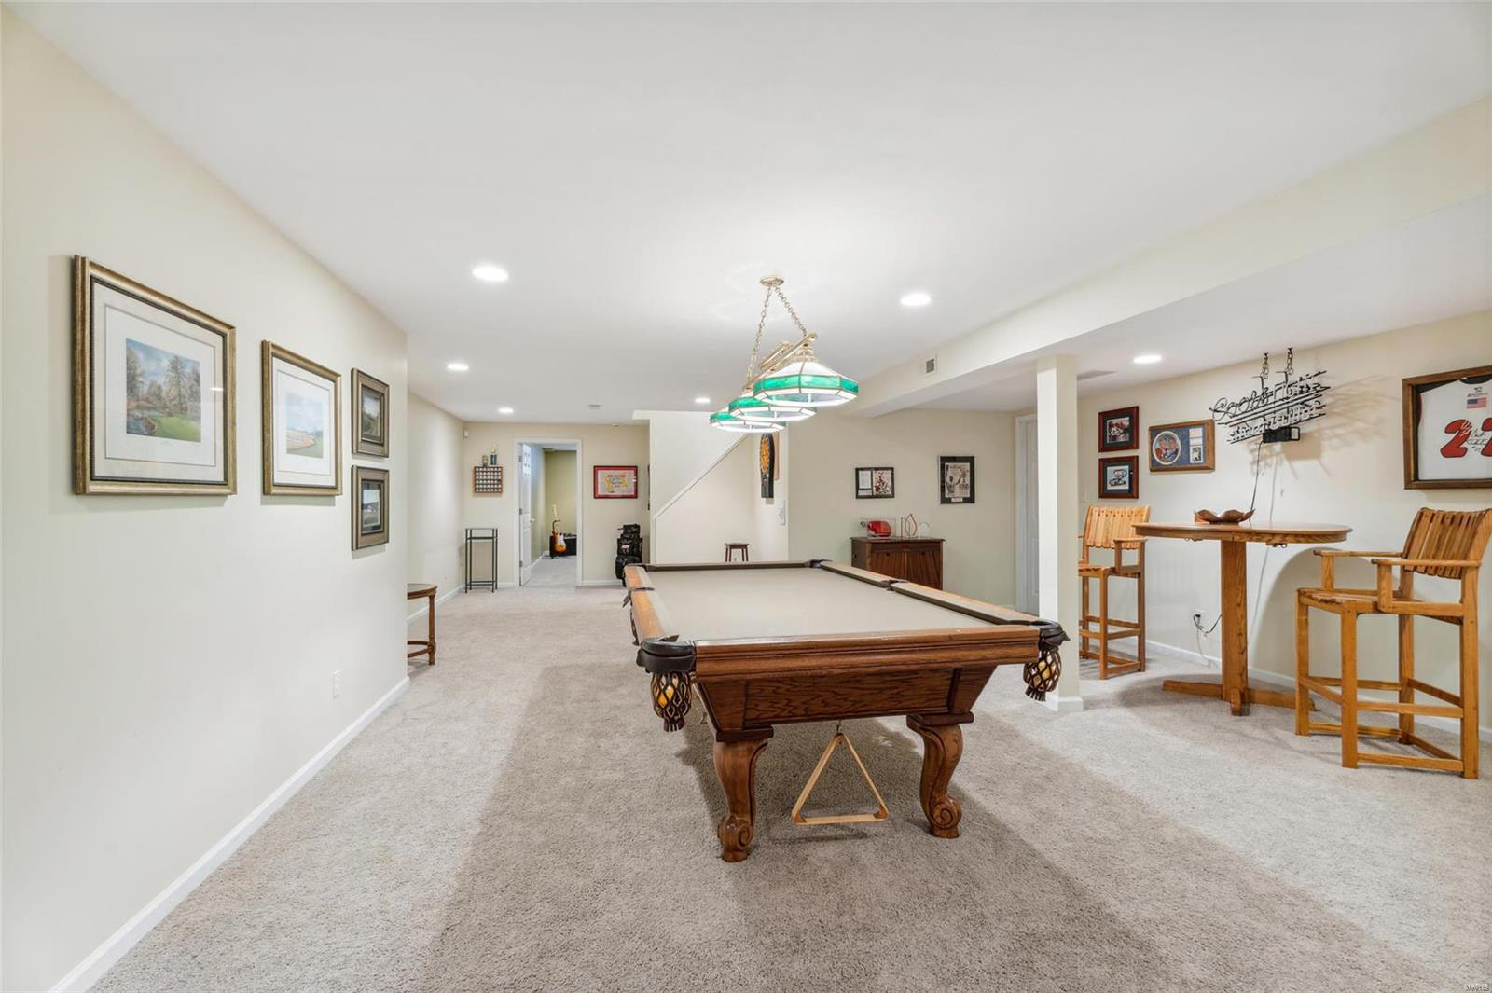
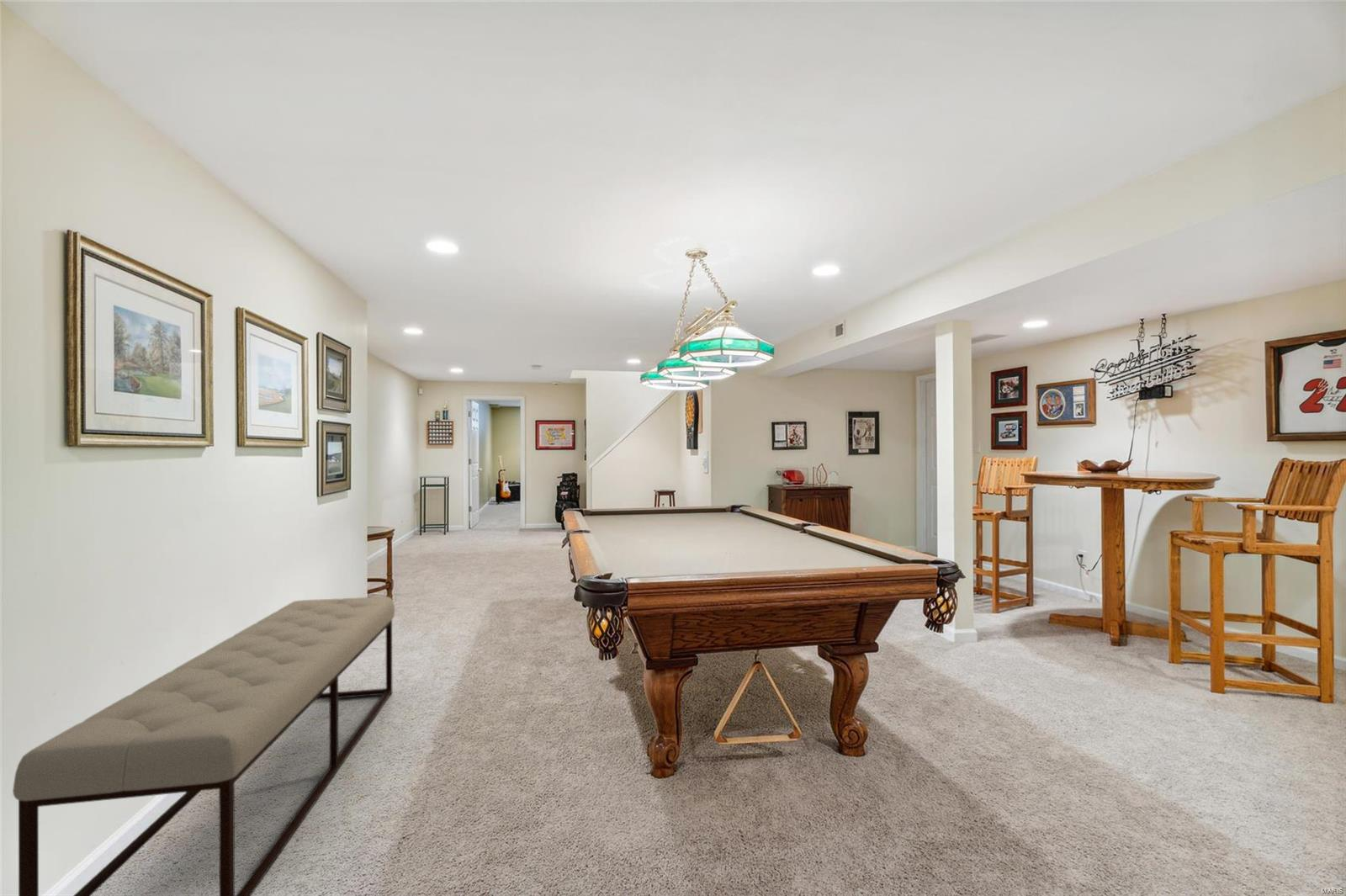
+ bench [12,596,395,896]
